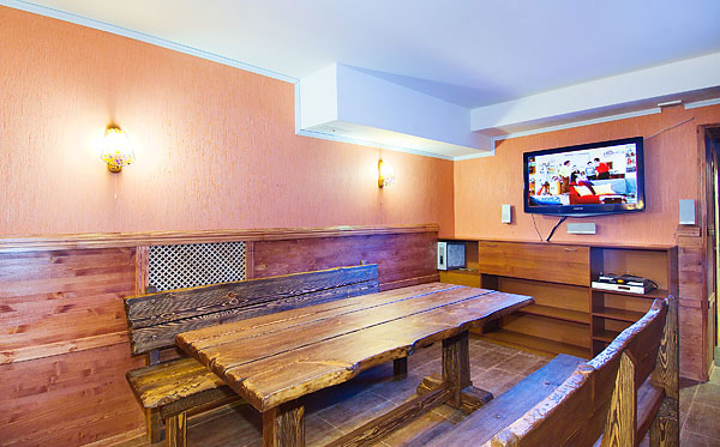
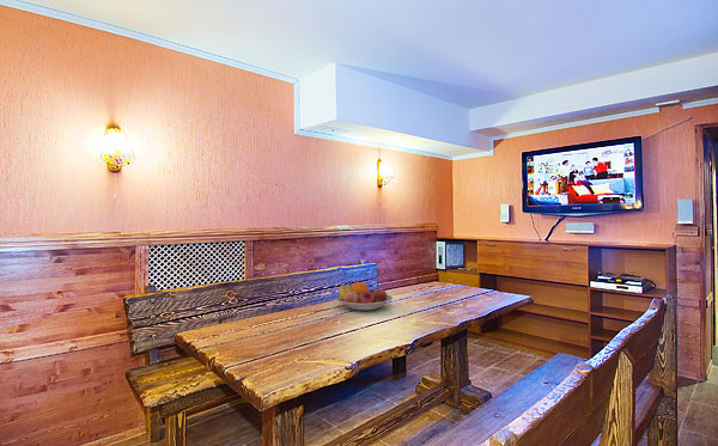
+ fruit bowl [335,281,394,312]
